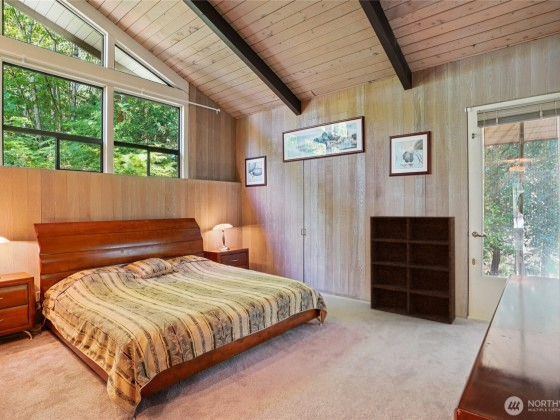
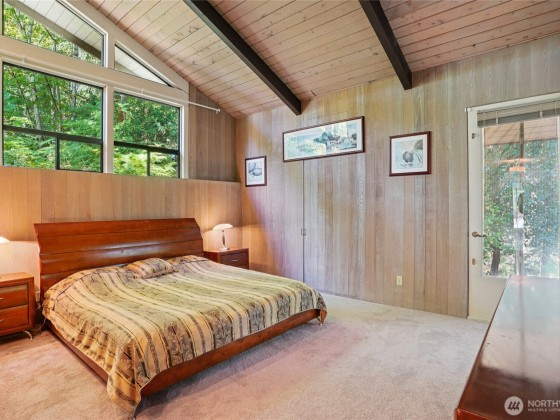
- shelving unit [369,215,457,325]
